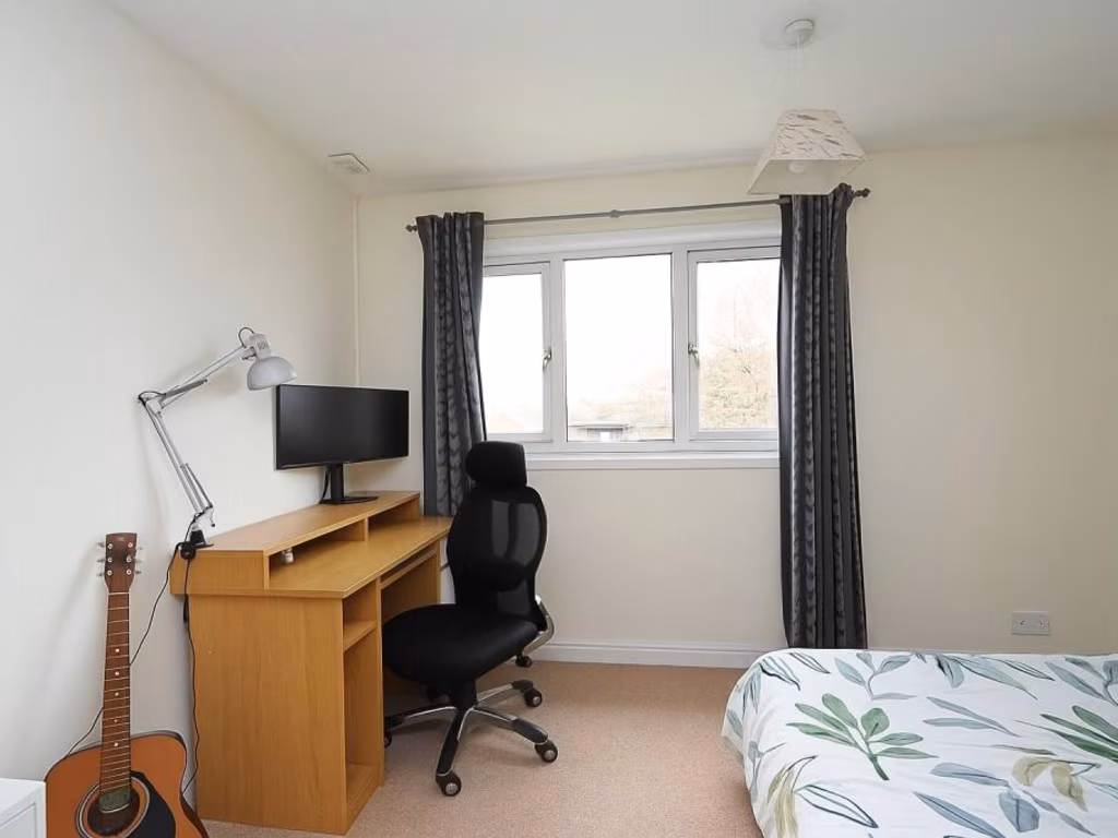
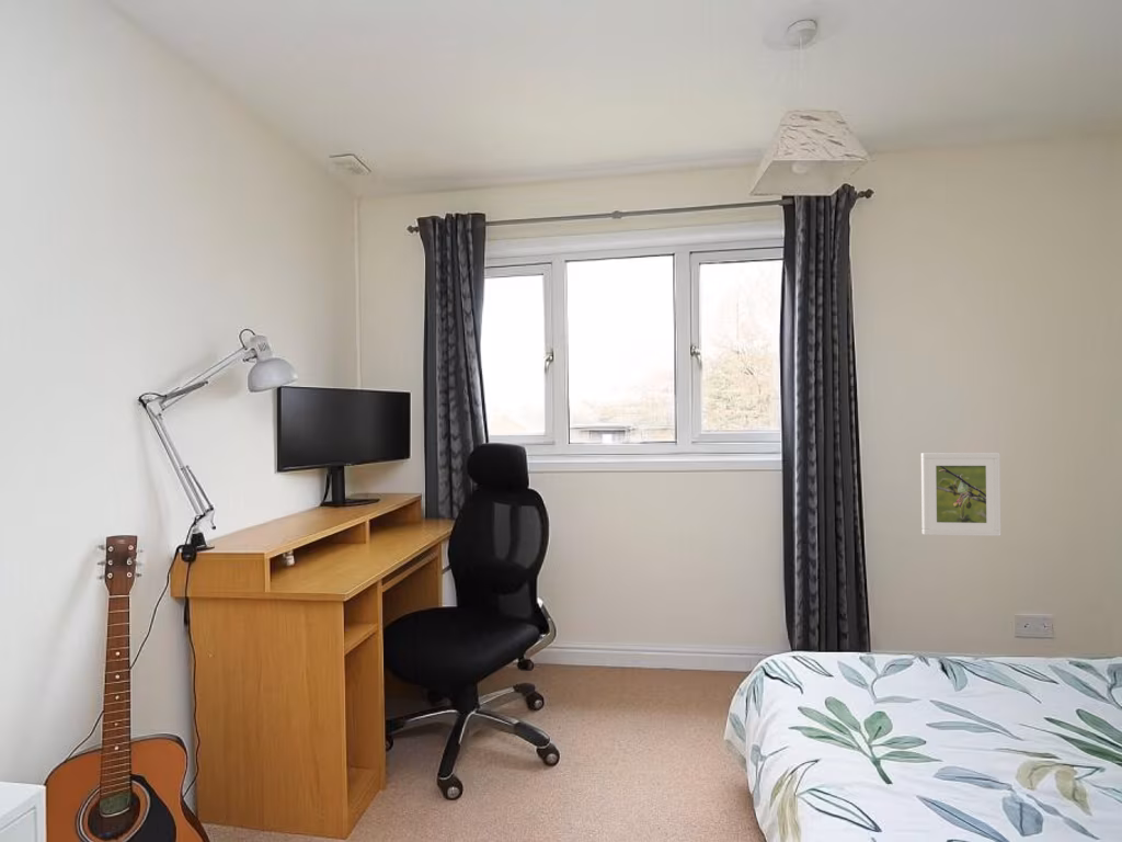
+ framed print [920,452,1003,537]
